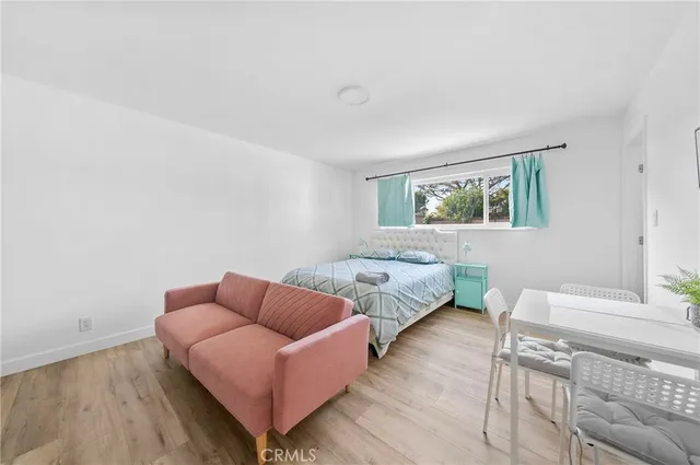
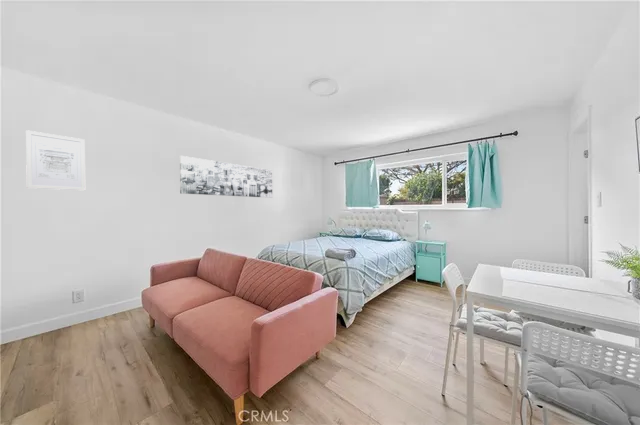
+ wall art [25,129,86,192]
+ wall art [179,155,273,199]
